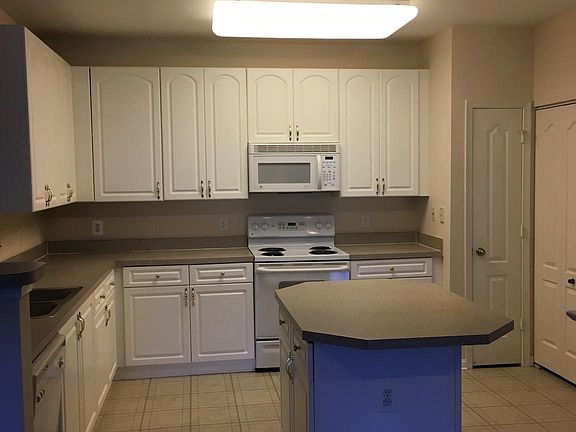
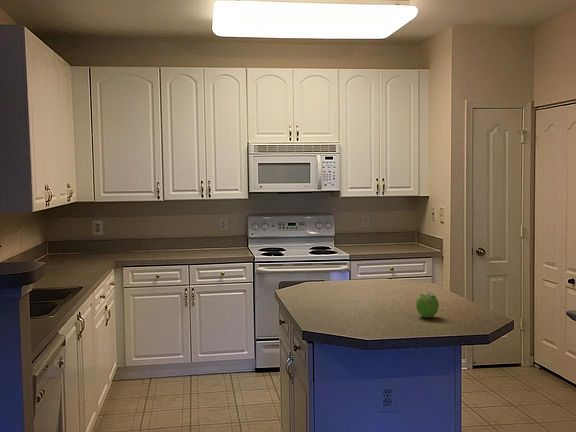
+ fruit [415,292,440,319]
